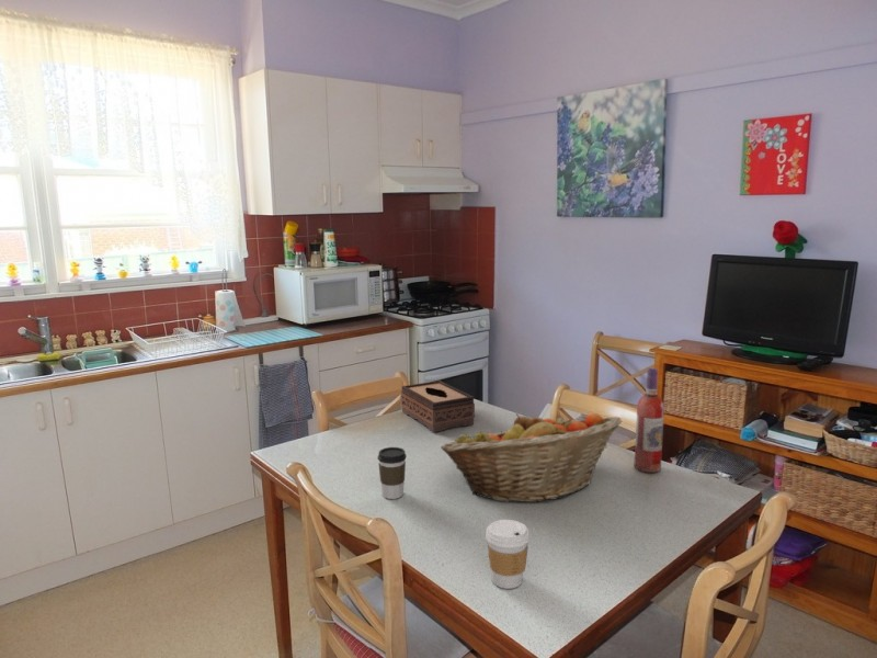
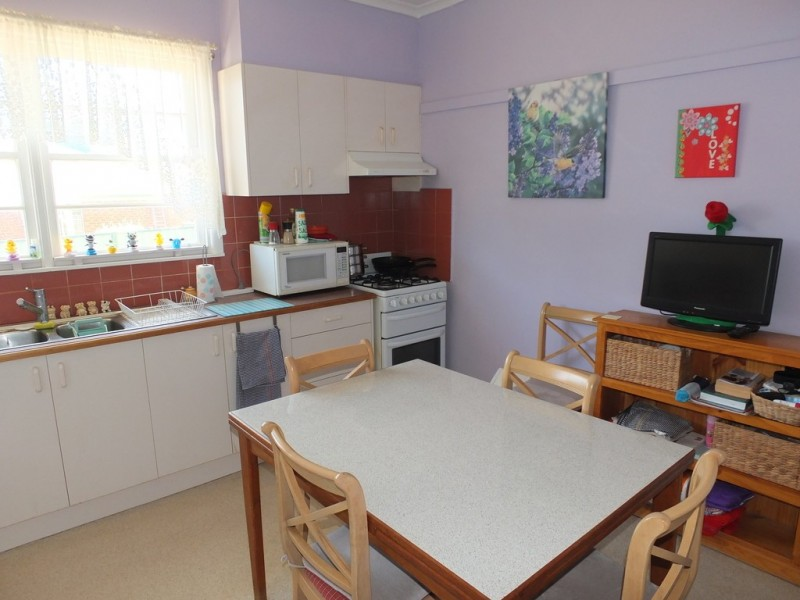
- wine bottle [633,366,665,474]
- coffee cup [485,519,531,590]
- tissue box [400,379,476,433]
- coffee cup [377,446,408,500]
- fruit basket [440,412,623,503]
